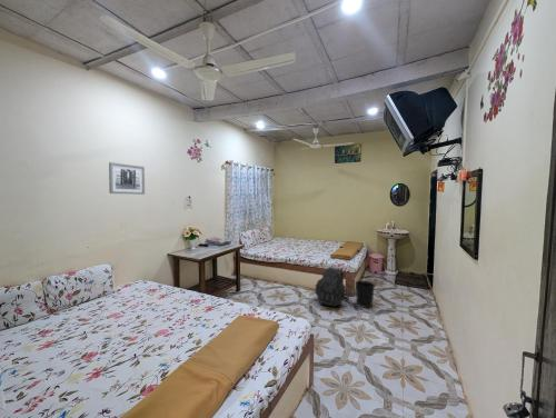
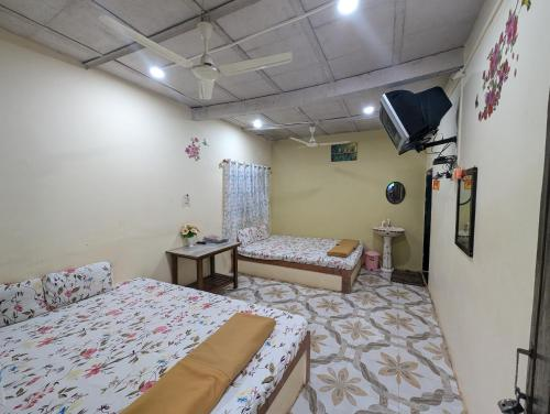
- backpack [314,266,349,307]
- wastebasket [354,279,376,309]
- wall art [108,161,146,196]
